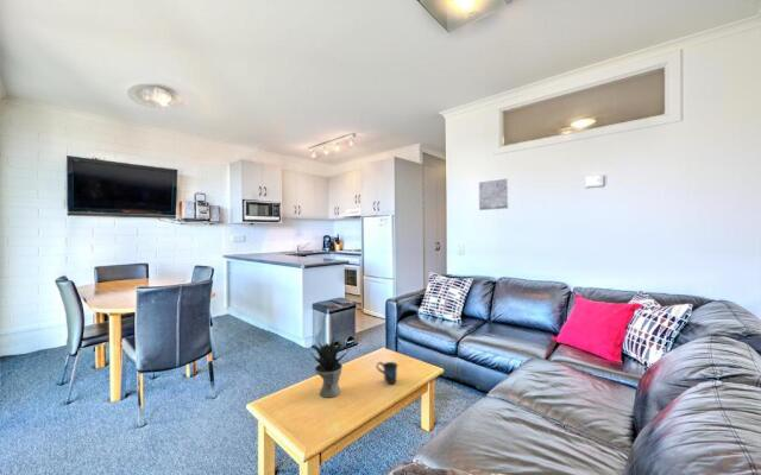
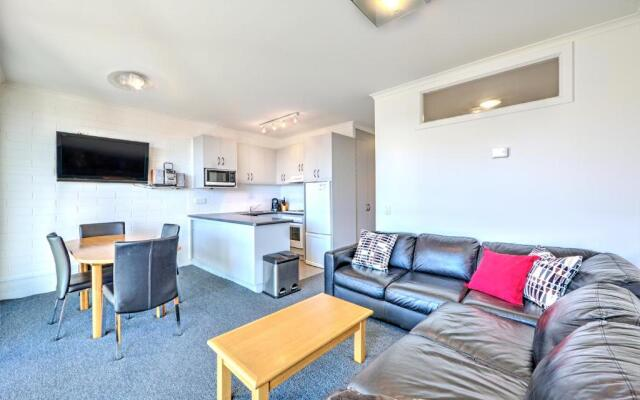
- potted plant [310,332,351,399]
- mug [376,361,400,385]
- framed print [478,177,510,211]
